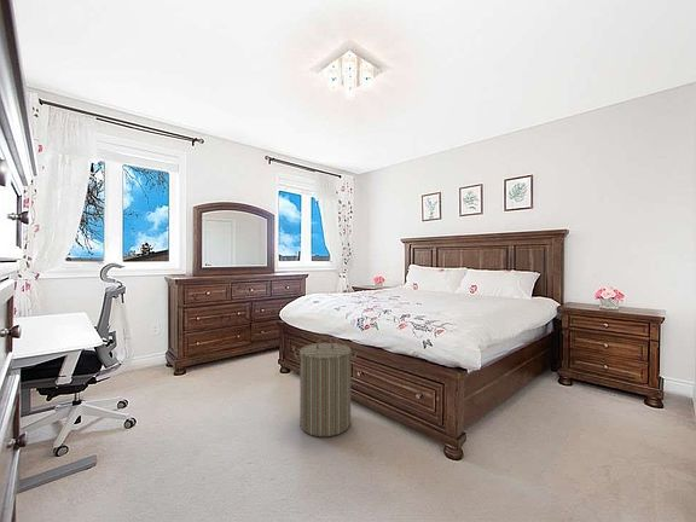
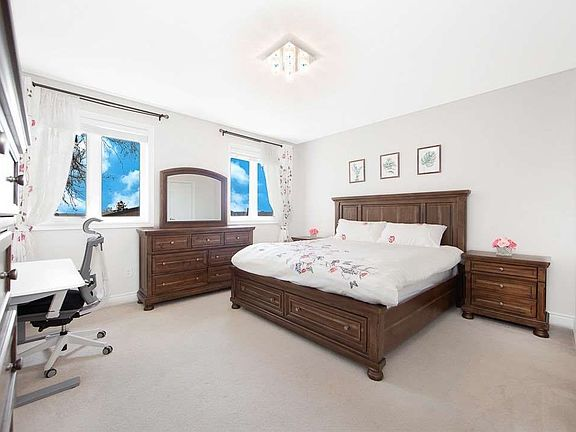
- laundry hamper [292,337,359,437]
